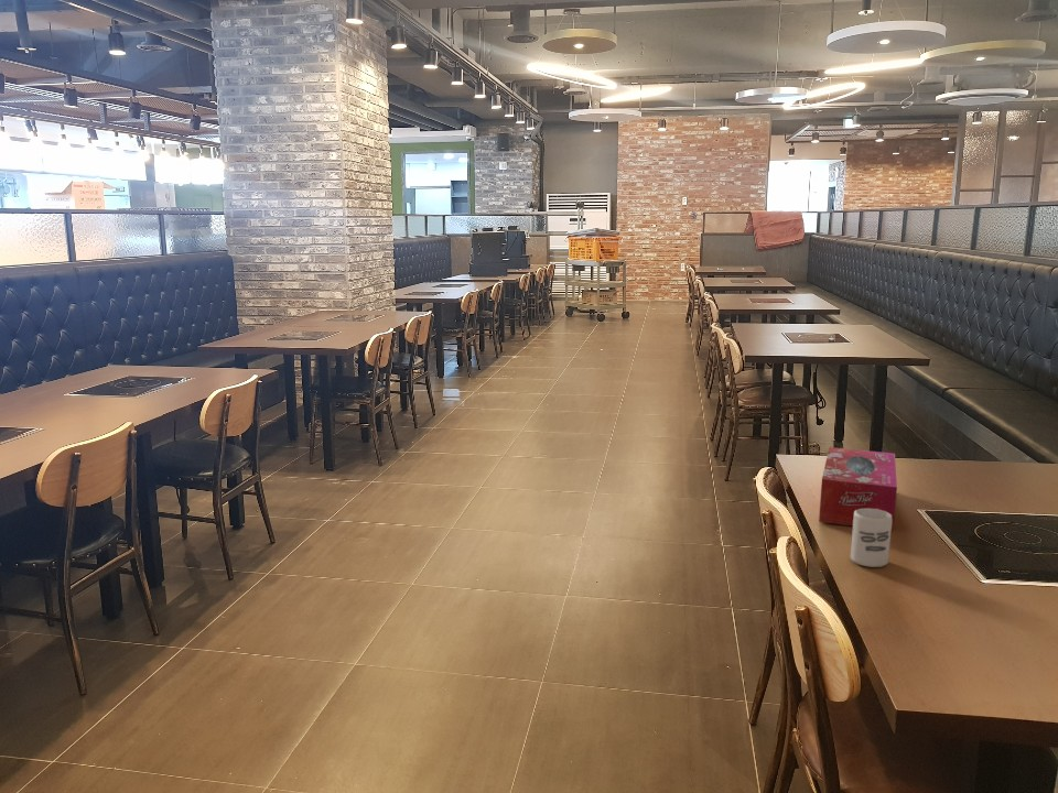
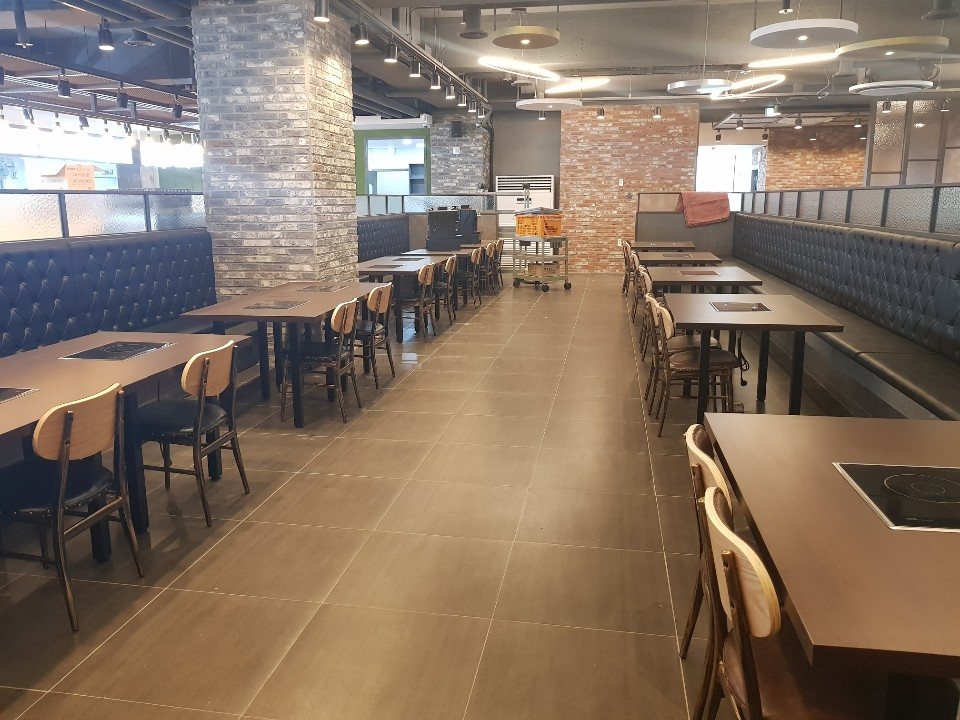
- tissue box [818,446,898,532]
- cup [850,509,893,568]
